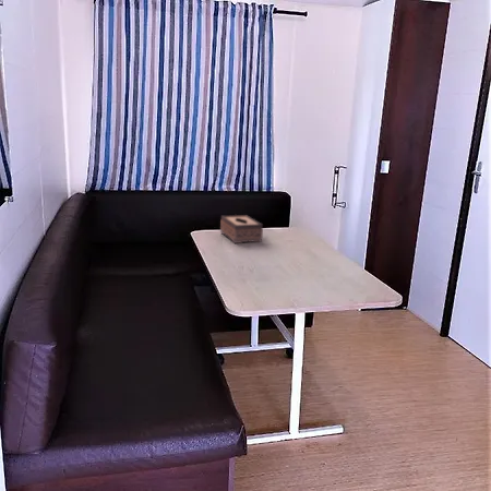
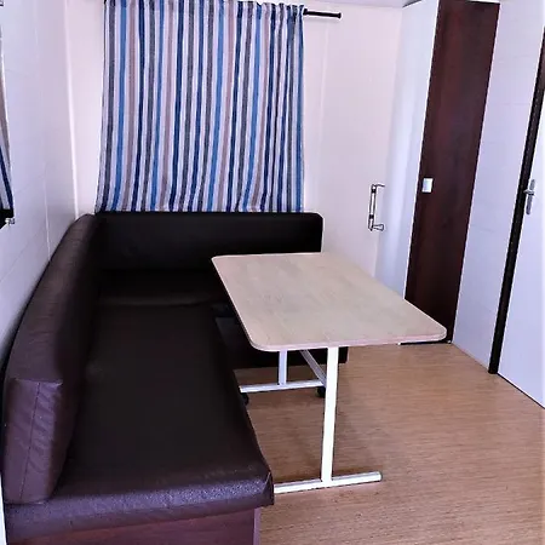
- tissue box [219,214,264,244]
